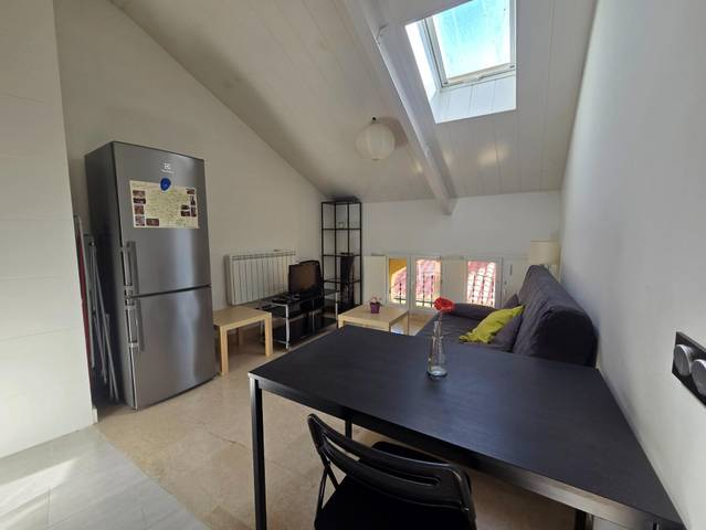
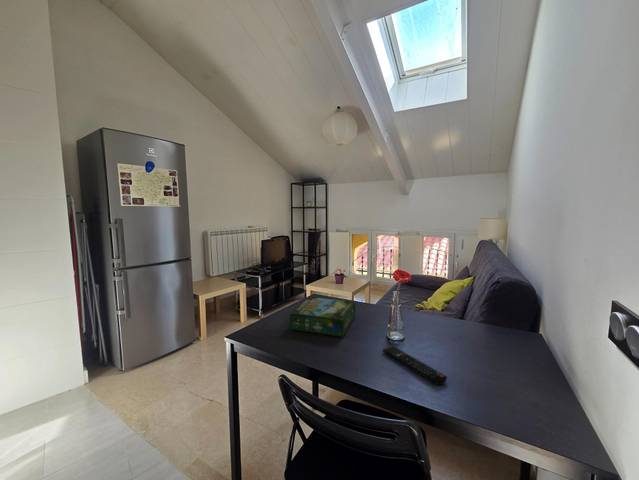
+ board game [289,296,356,338]
+ remote control [382,345,448,386]
